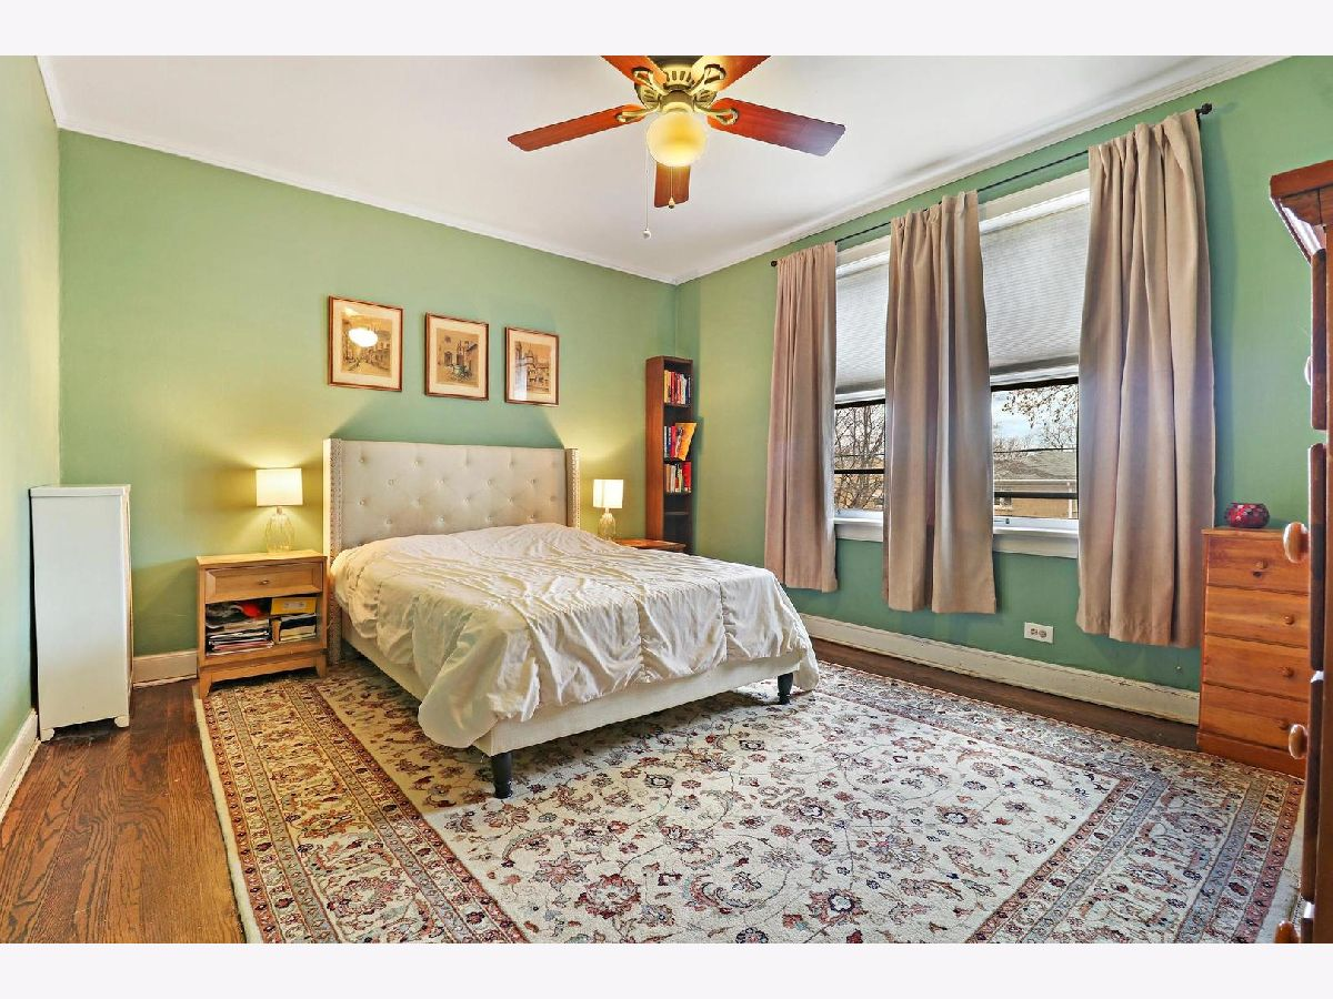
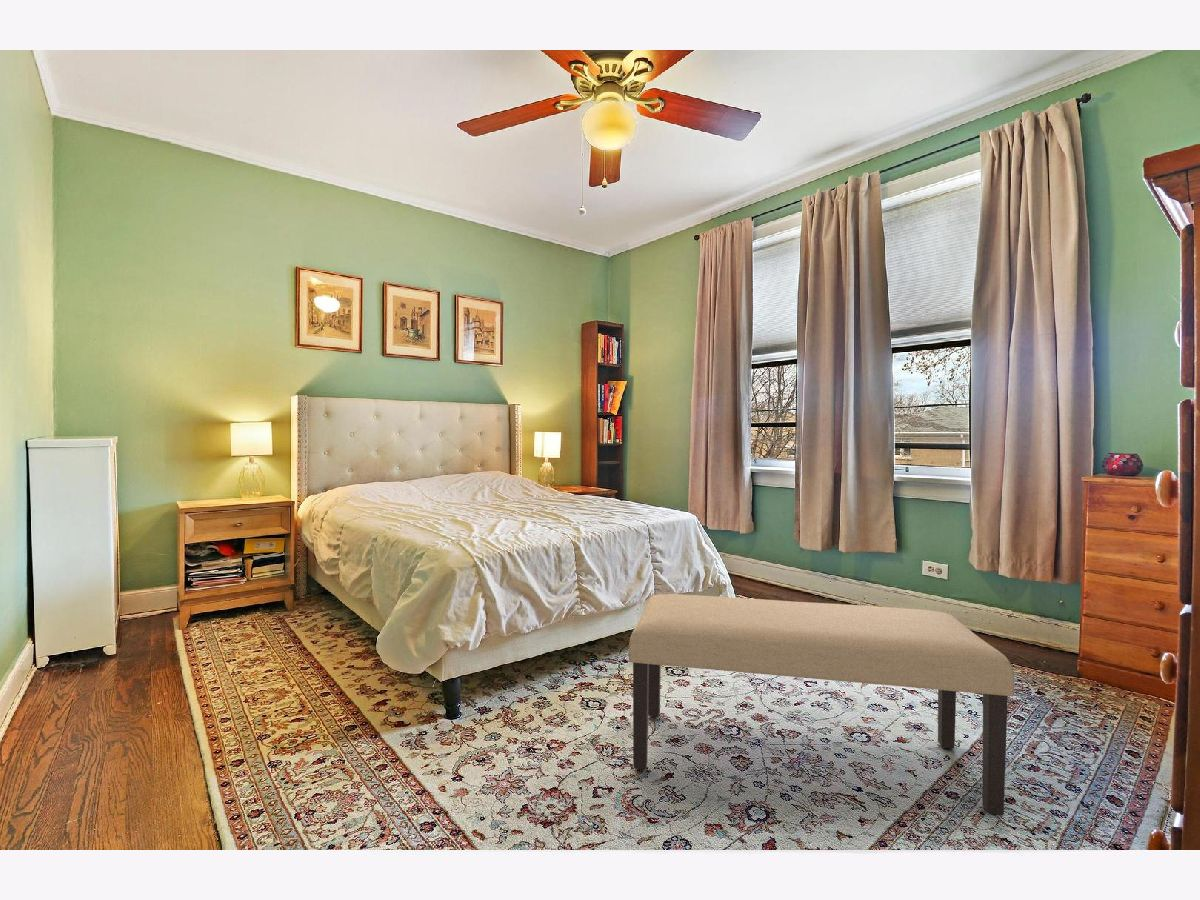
+ bench [628,593,1015,817]
